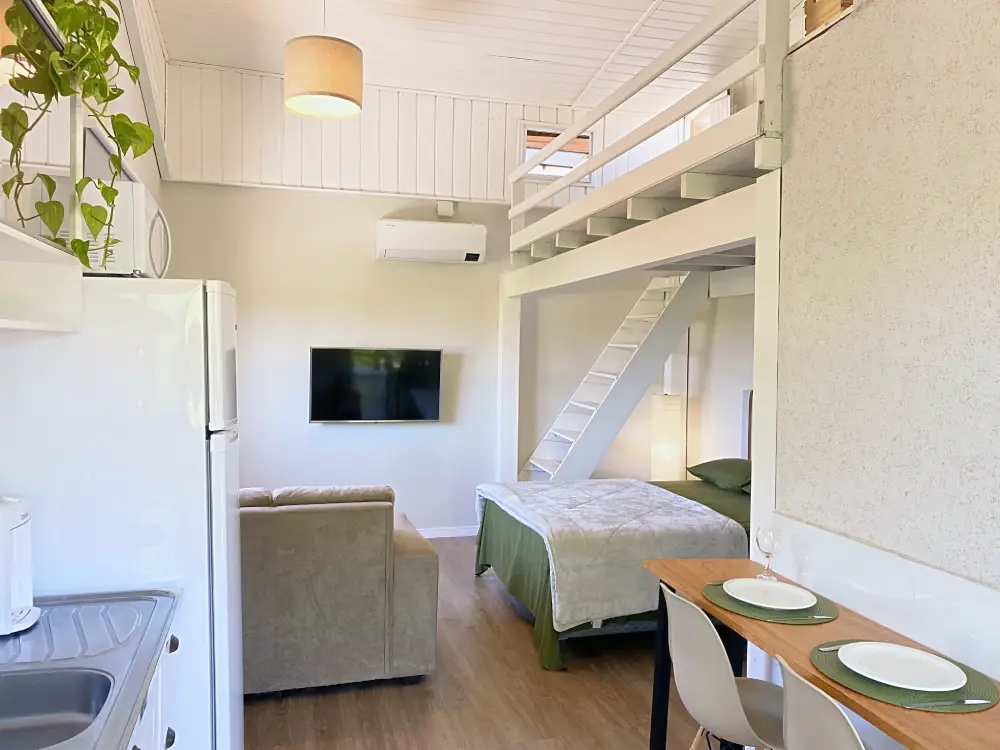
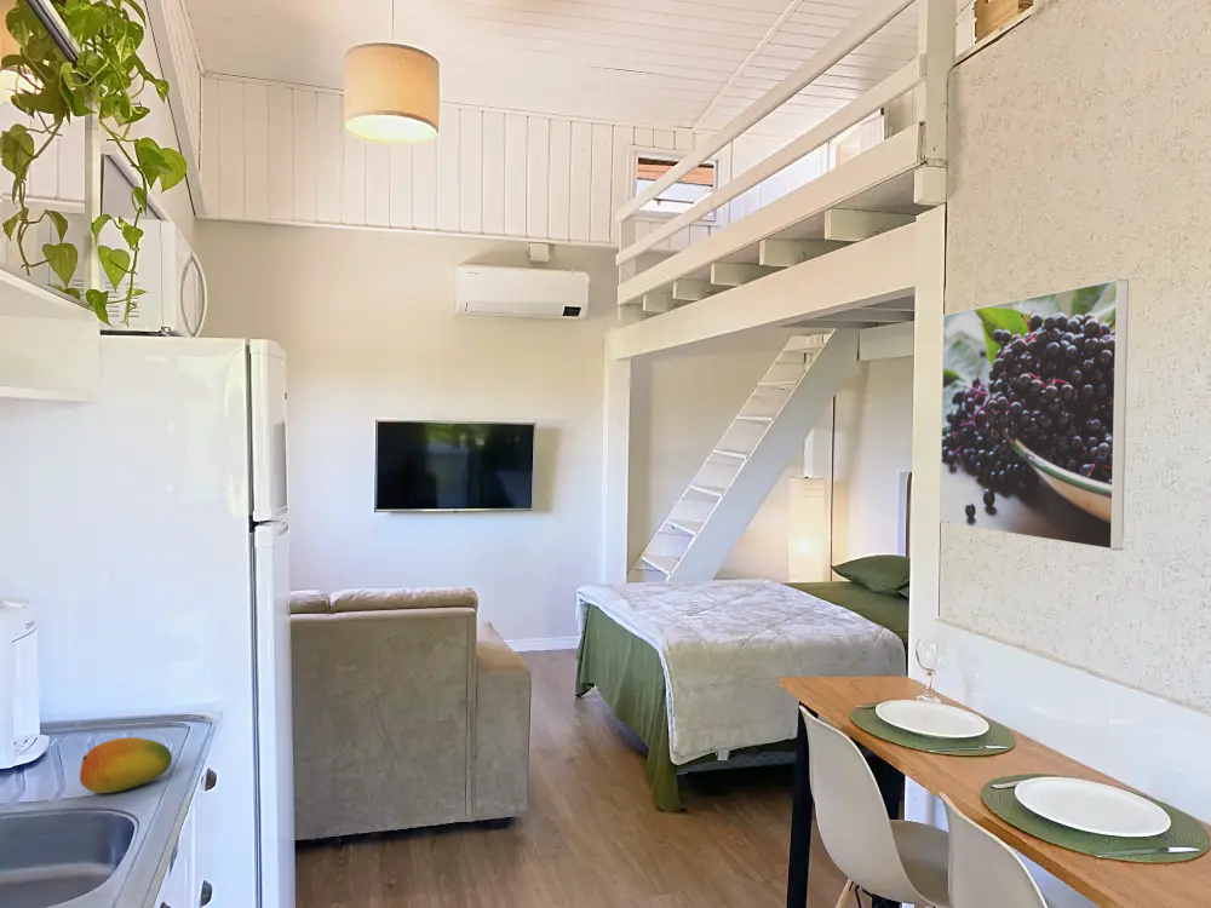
+ fruit [79,736,173,794]
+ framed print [939,277,1130,551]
